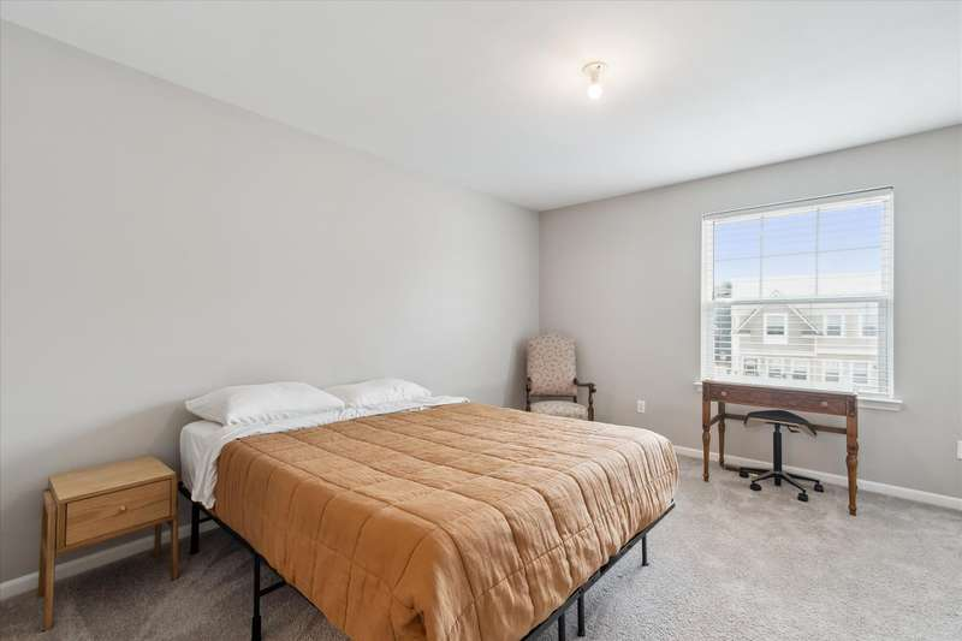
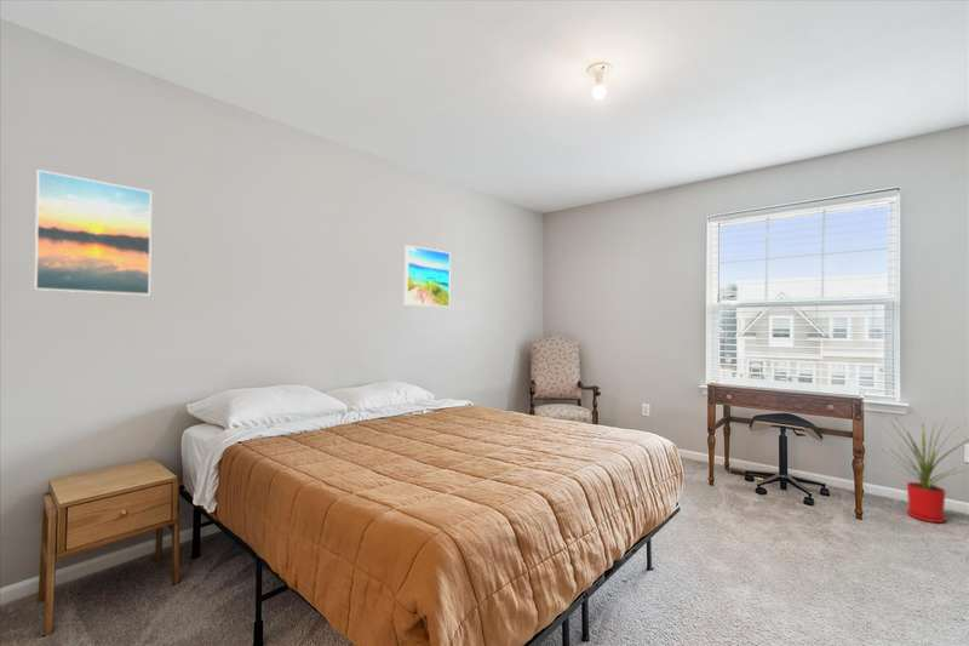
+ house plant [877,418,969,524]
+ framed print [403,244,452,308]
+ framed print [34,168,153,296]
